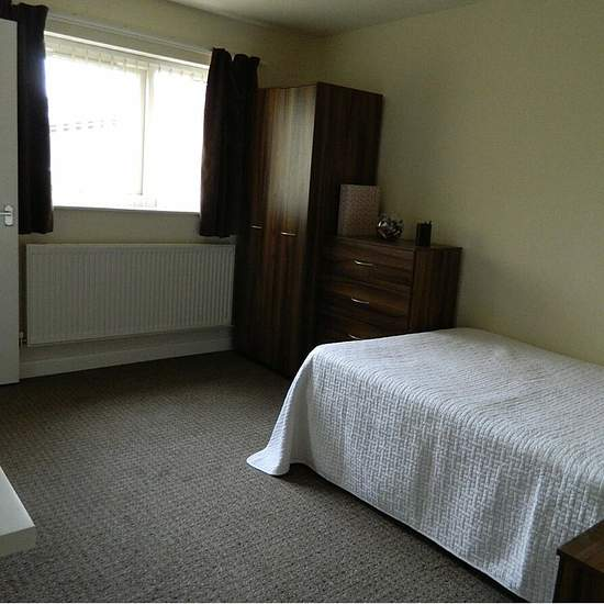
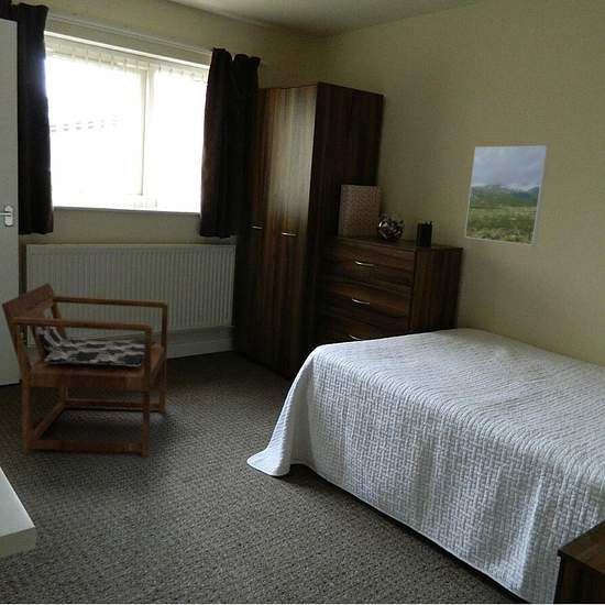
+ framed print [464,145,550,246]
+ armchair [1,283,169,458]
